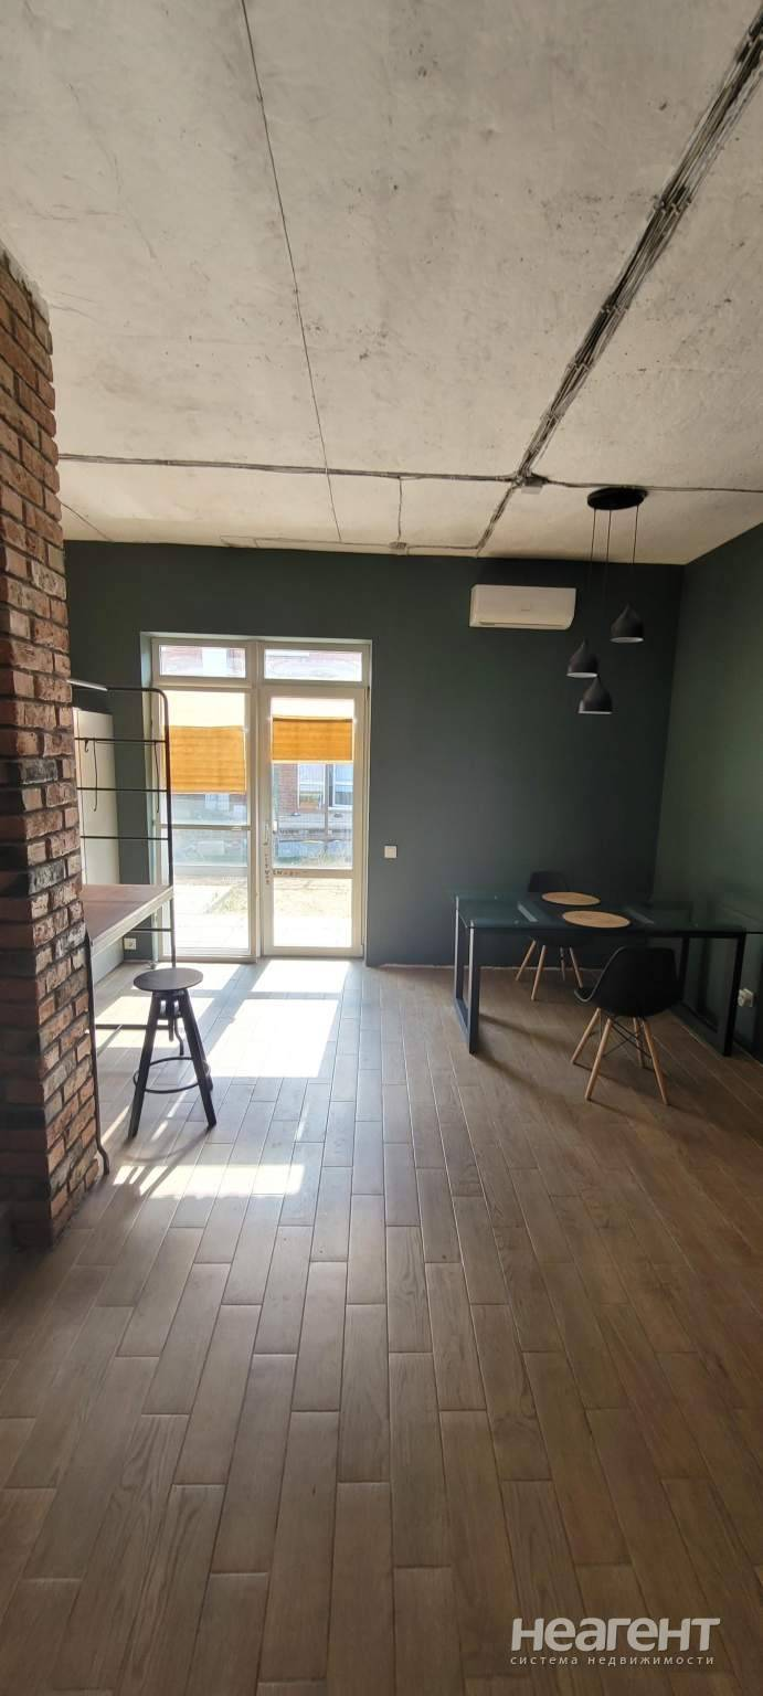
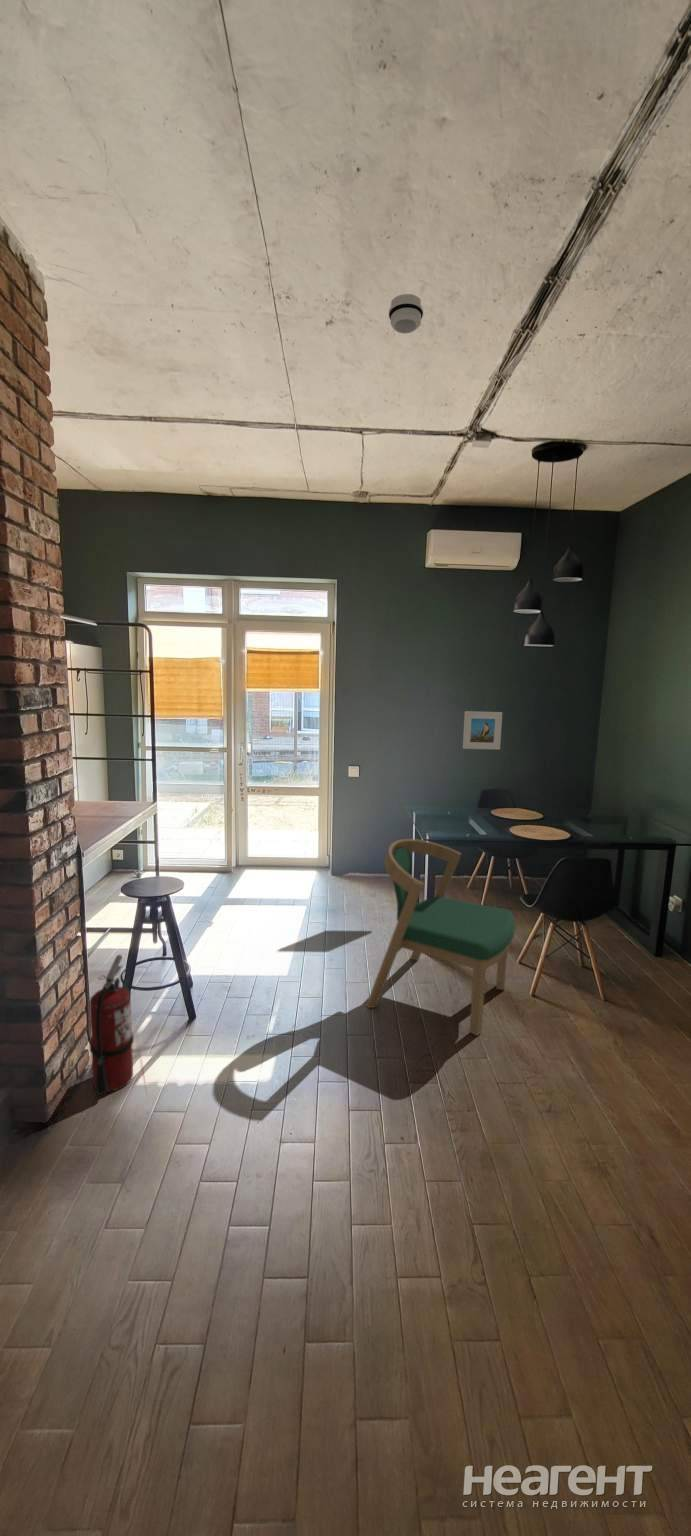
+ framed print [462,710,503,751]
+ fire extinguisher [88,954,135,1096]
+ dining chair [365,838,516,1037]
+ smoke detector [388,293,424,335]
